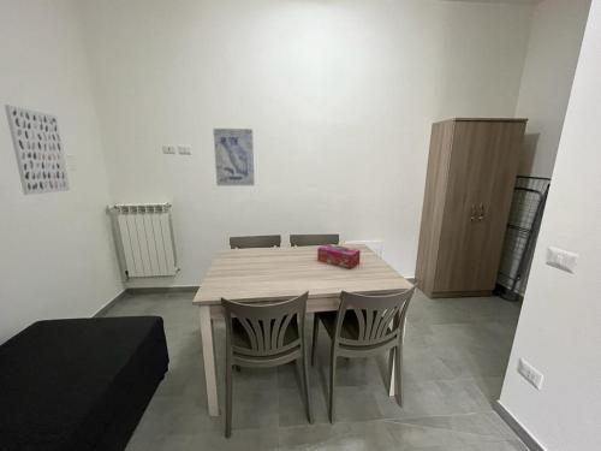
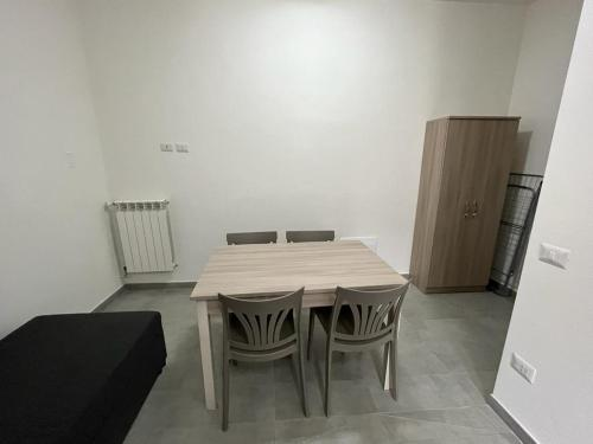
- tissue box [316,243,362,269]
- wall art [4,103,71,196]
- wall art [212,127,256,186]
